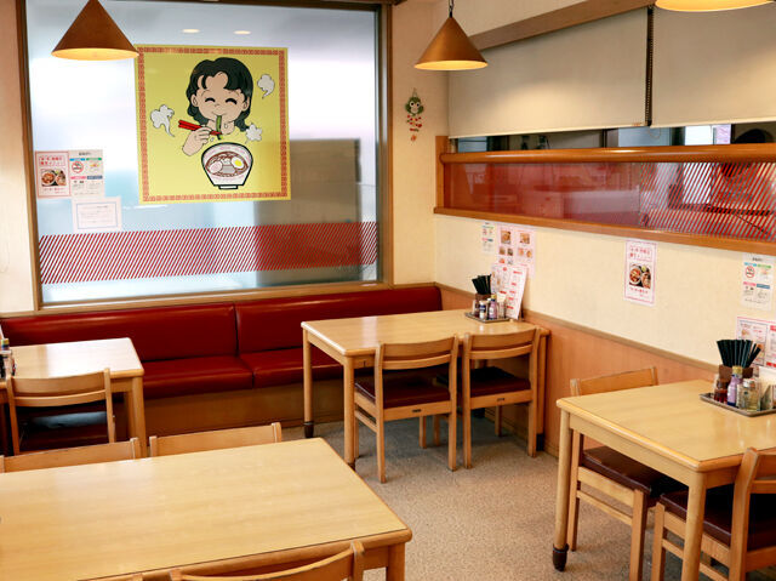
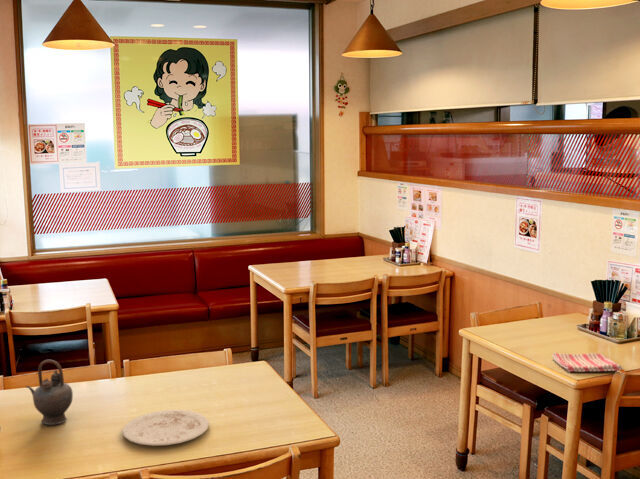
+ dish towel [551,351,624,373]
+ teapot [25,359,74,426]
+ plate [122,409,210,447]
